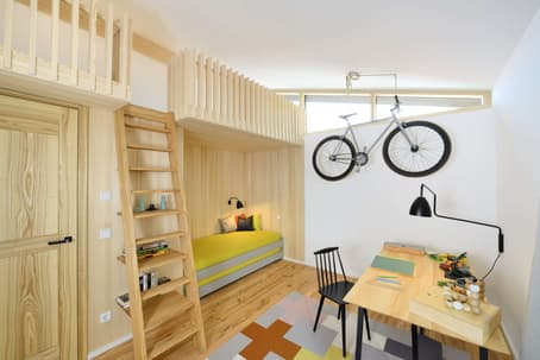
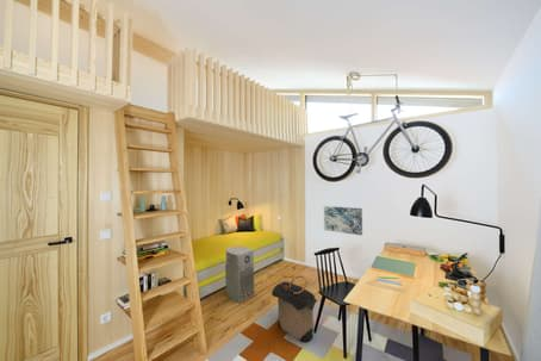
+ laundry hamper [270,275,319,344]
+ air purifier [224,245,256,304]
+ wall art [323,205,363,237]
